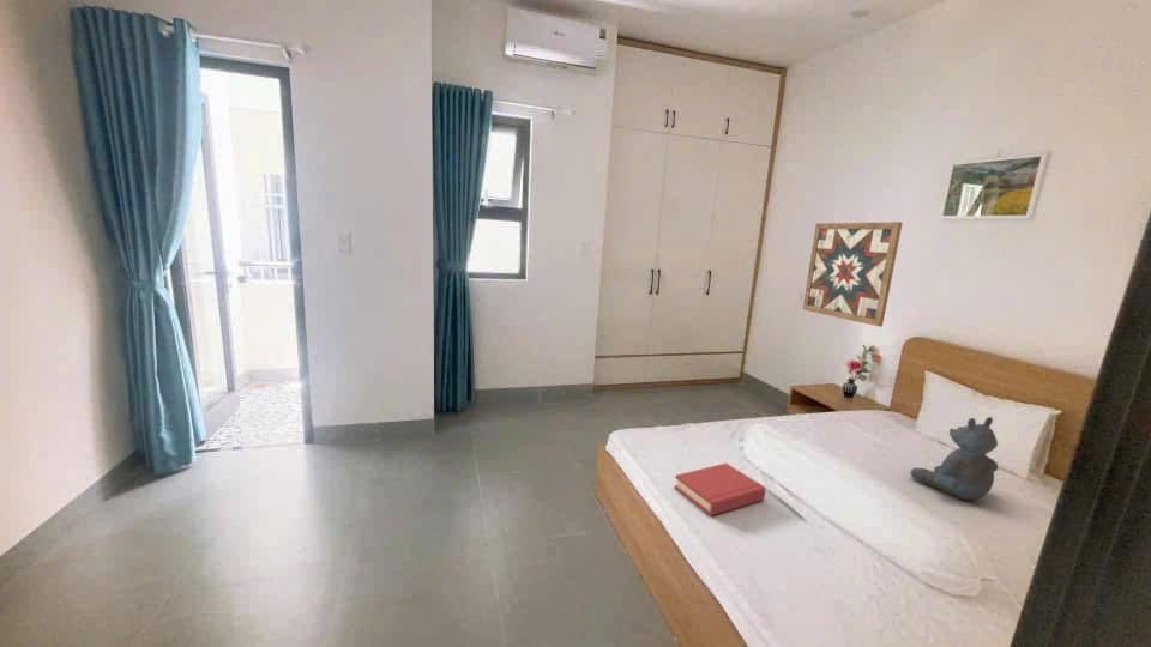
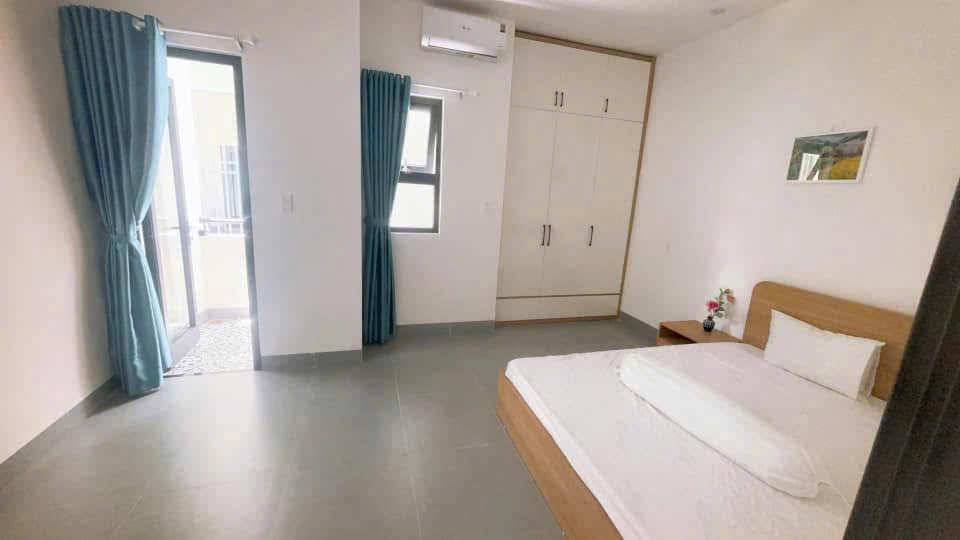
- hardback book [673,462,767,518]
- wall art [802,220,904,328]
- stuffed bear [909,416,999,501]
